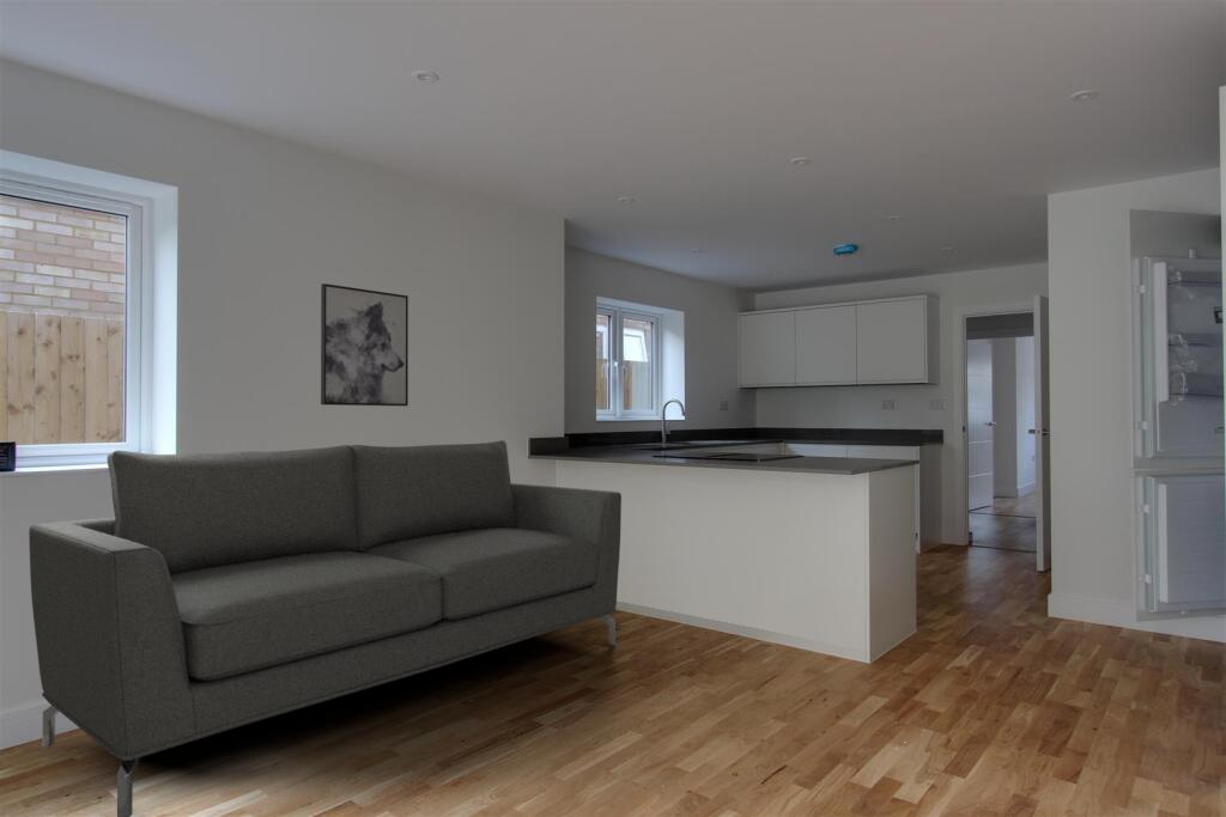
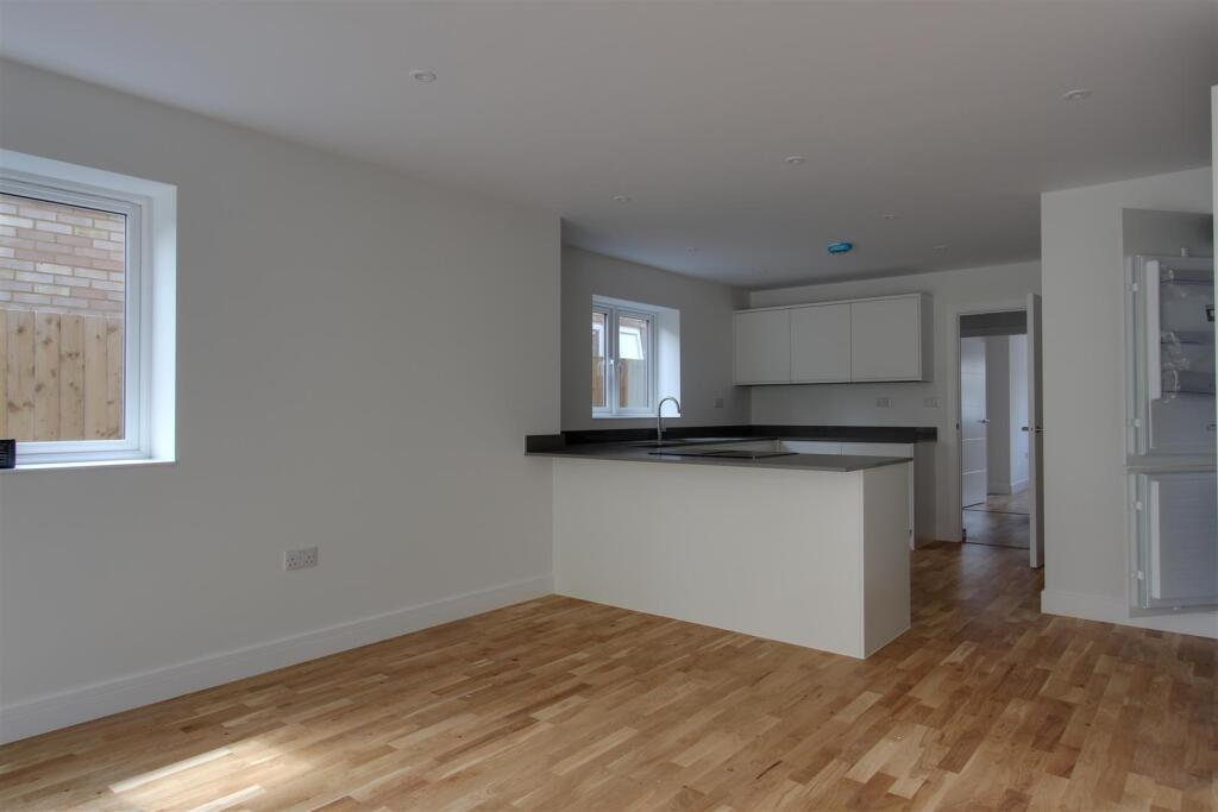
- sofa [28,439,623,817]
- wall art [320,282,409,407]
